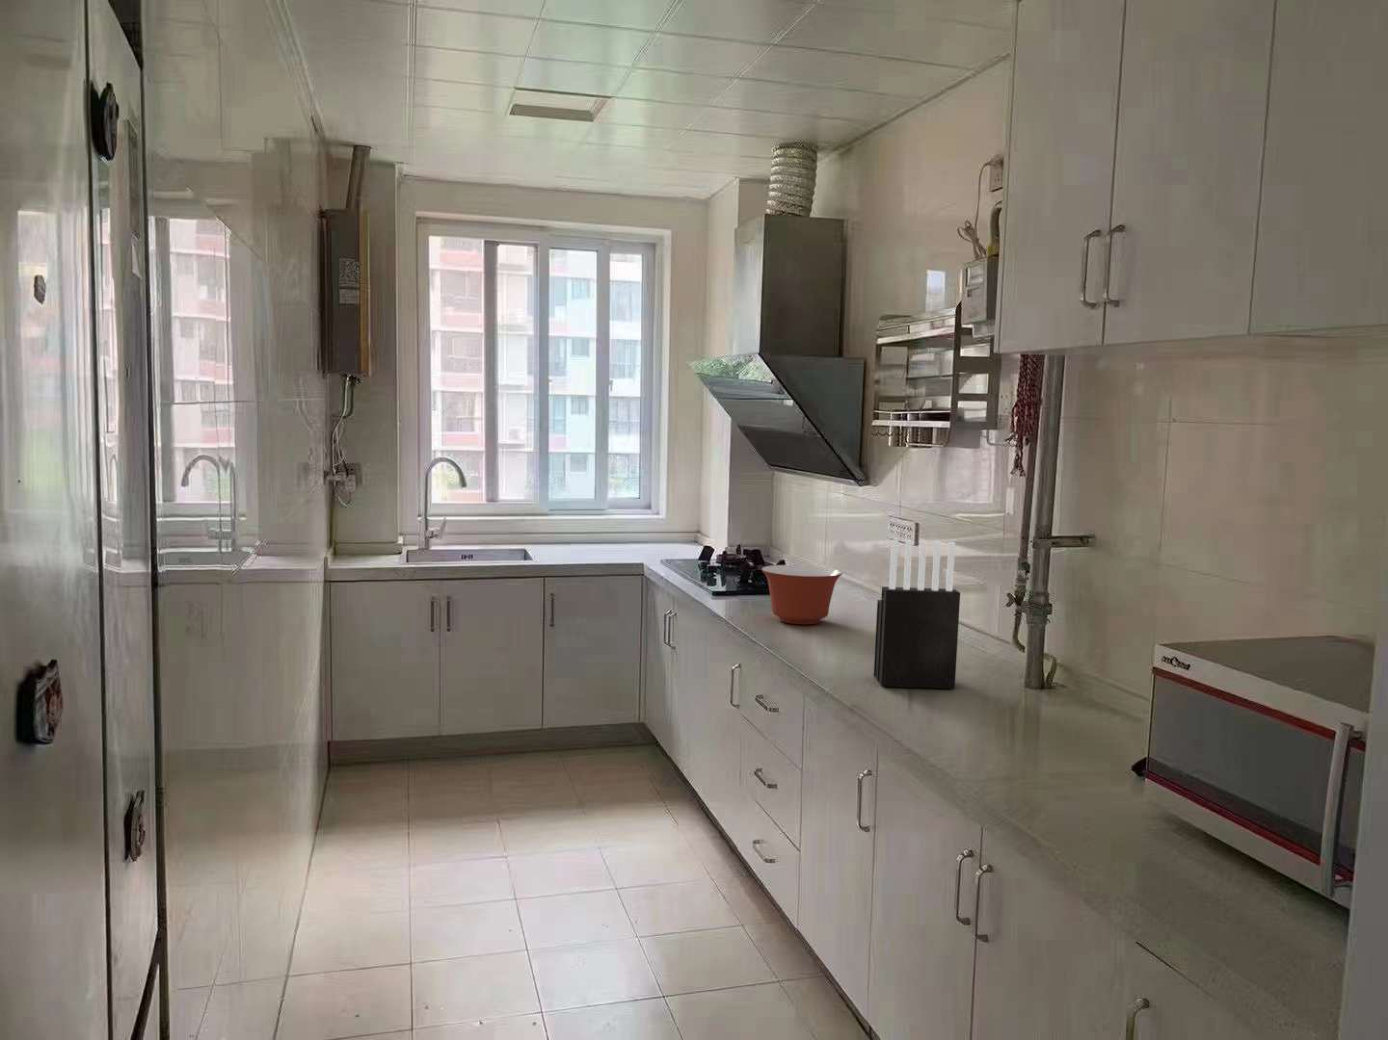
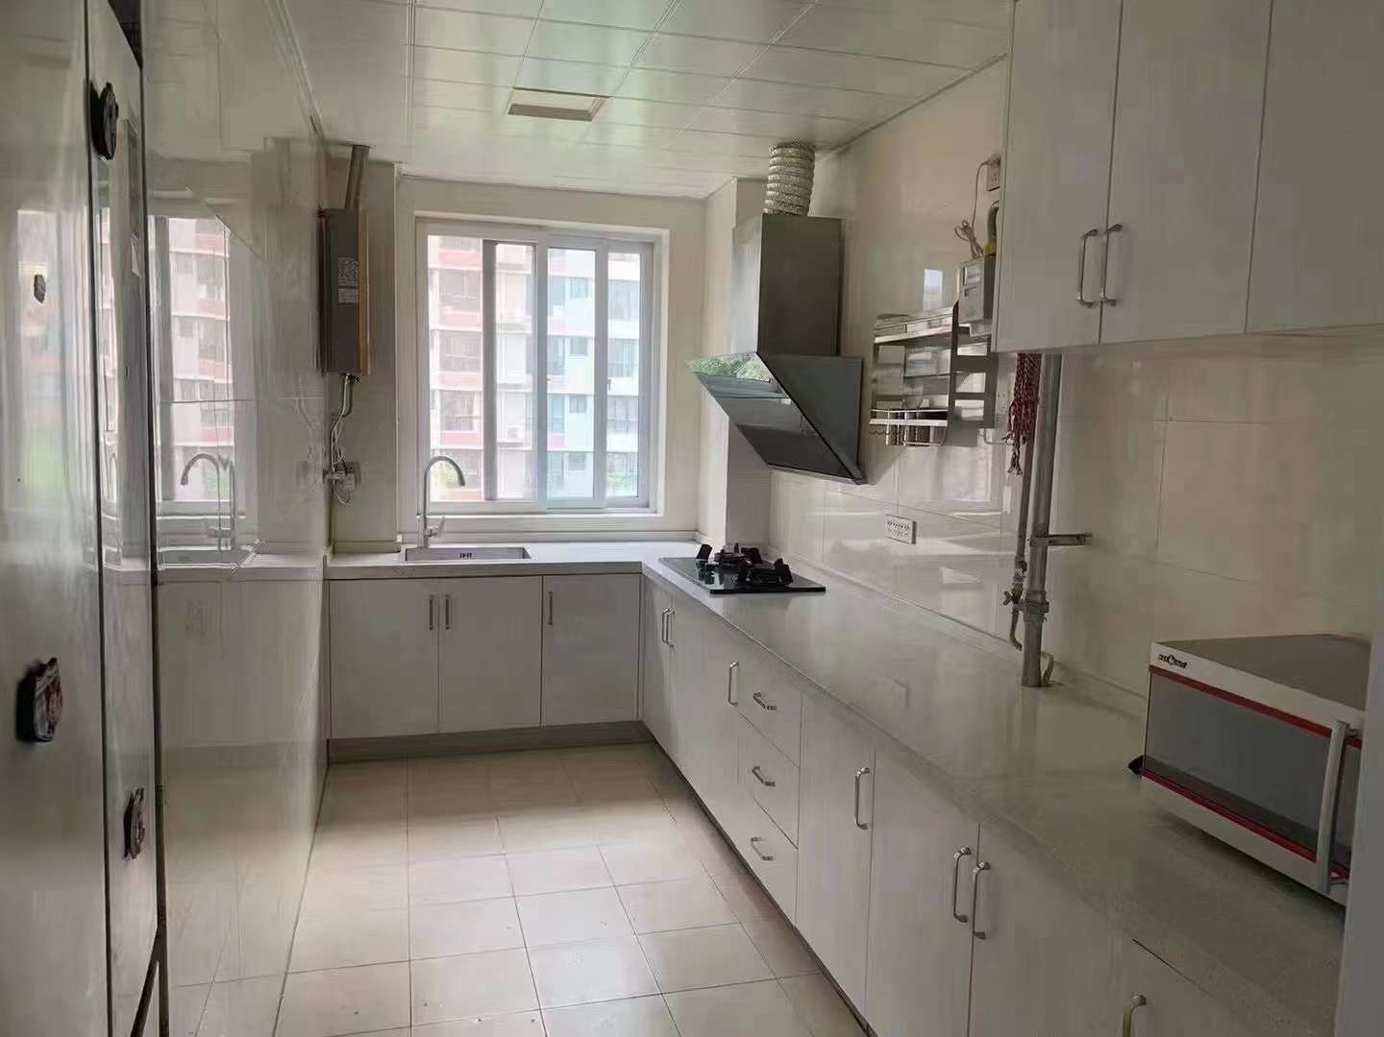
- mixing bowl [761,565,844,625]
- knife block [872,540,961,689]
